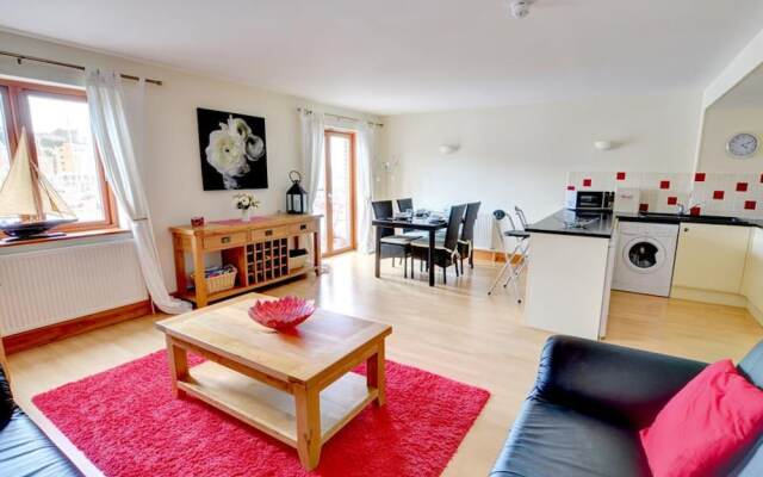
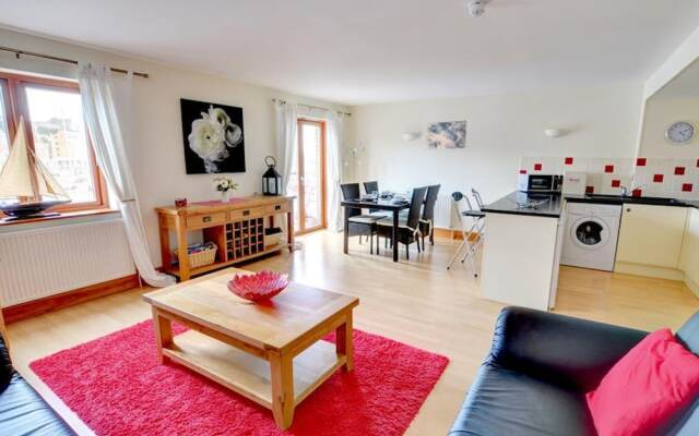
+ wall art [425,120,467,150]
